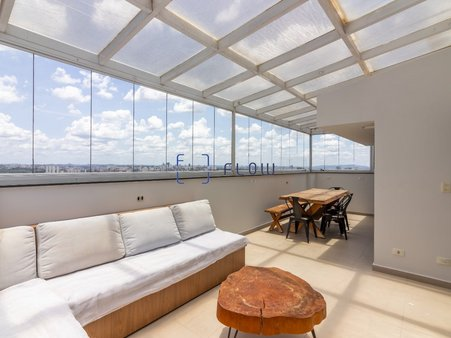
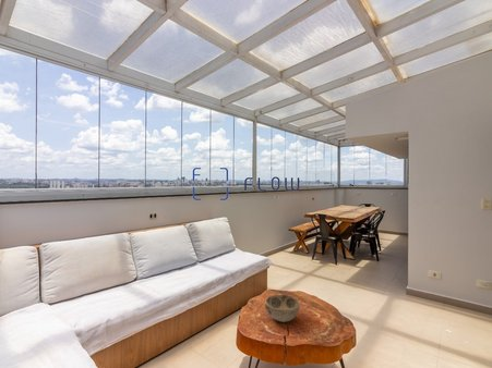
+ decorative bowl [264,294,300,322]
